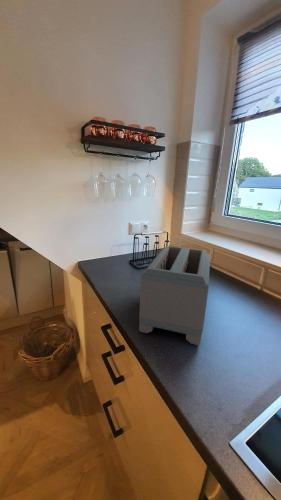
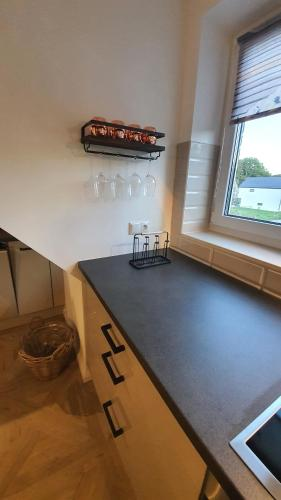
- toaster [138,245,211,346]
